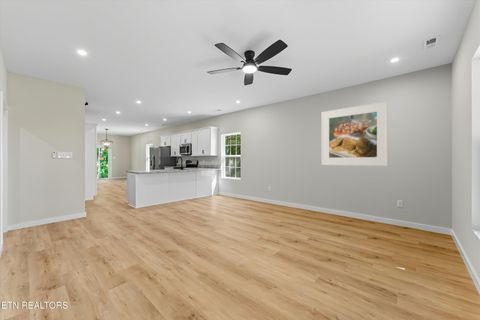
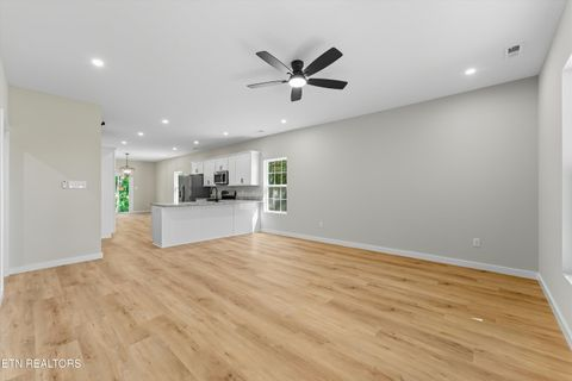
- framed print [321,101,389,167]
